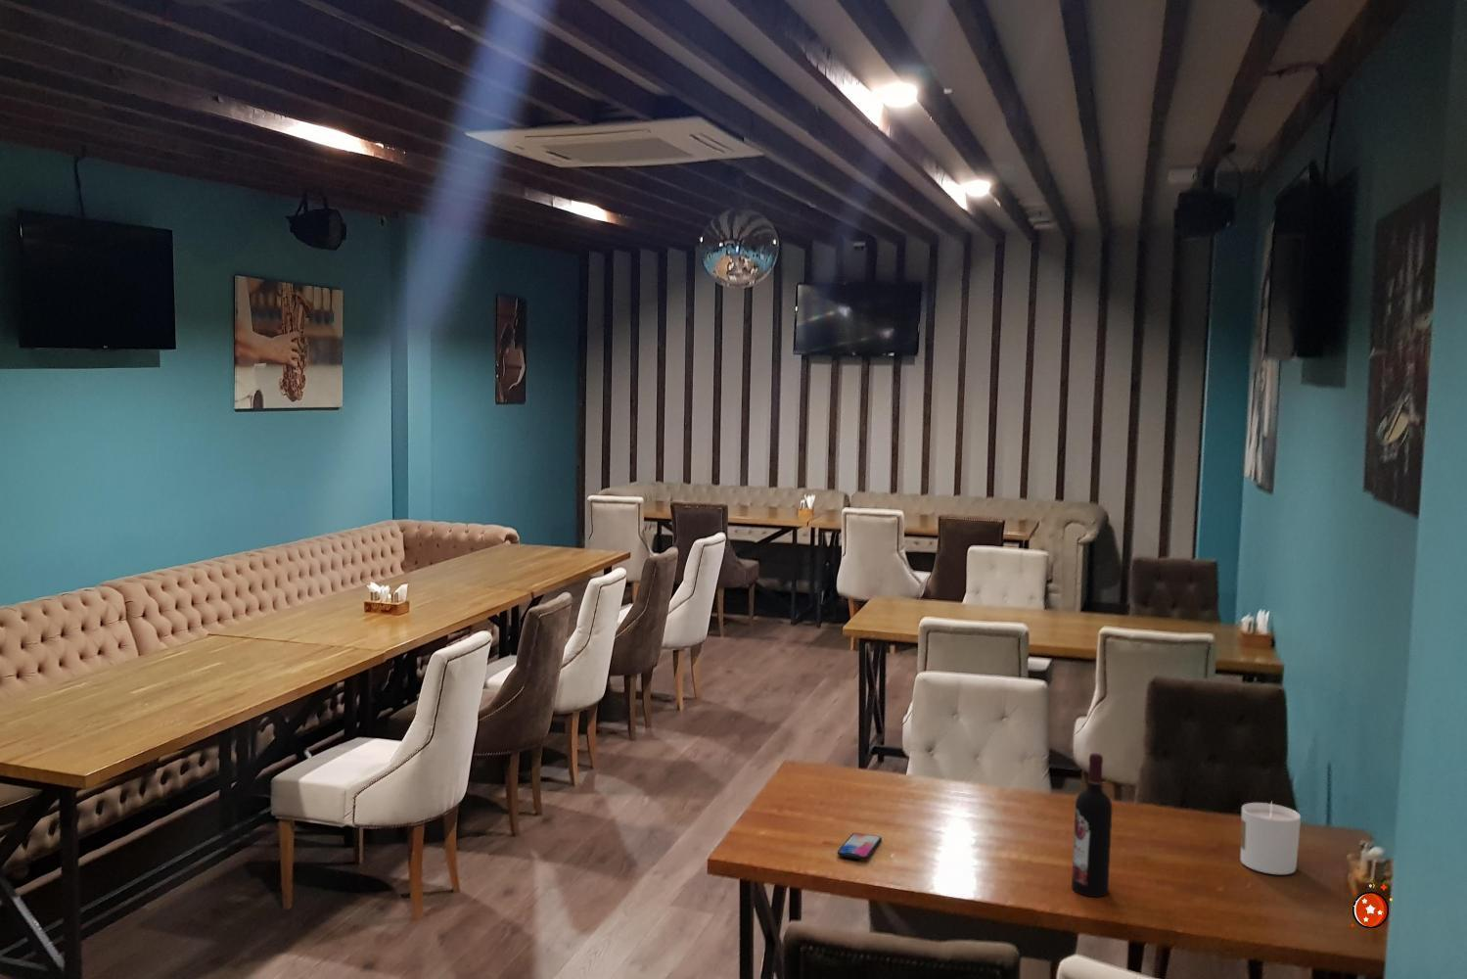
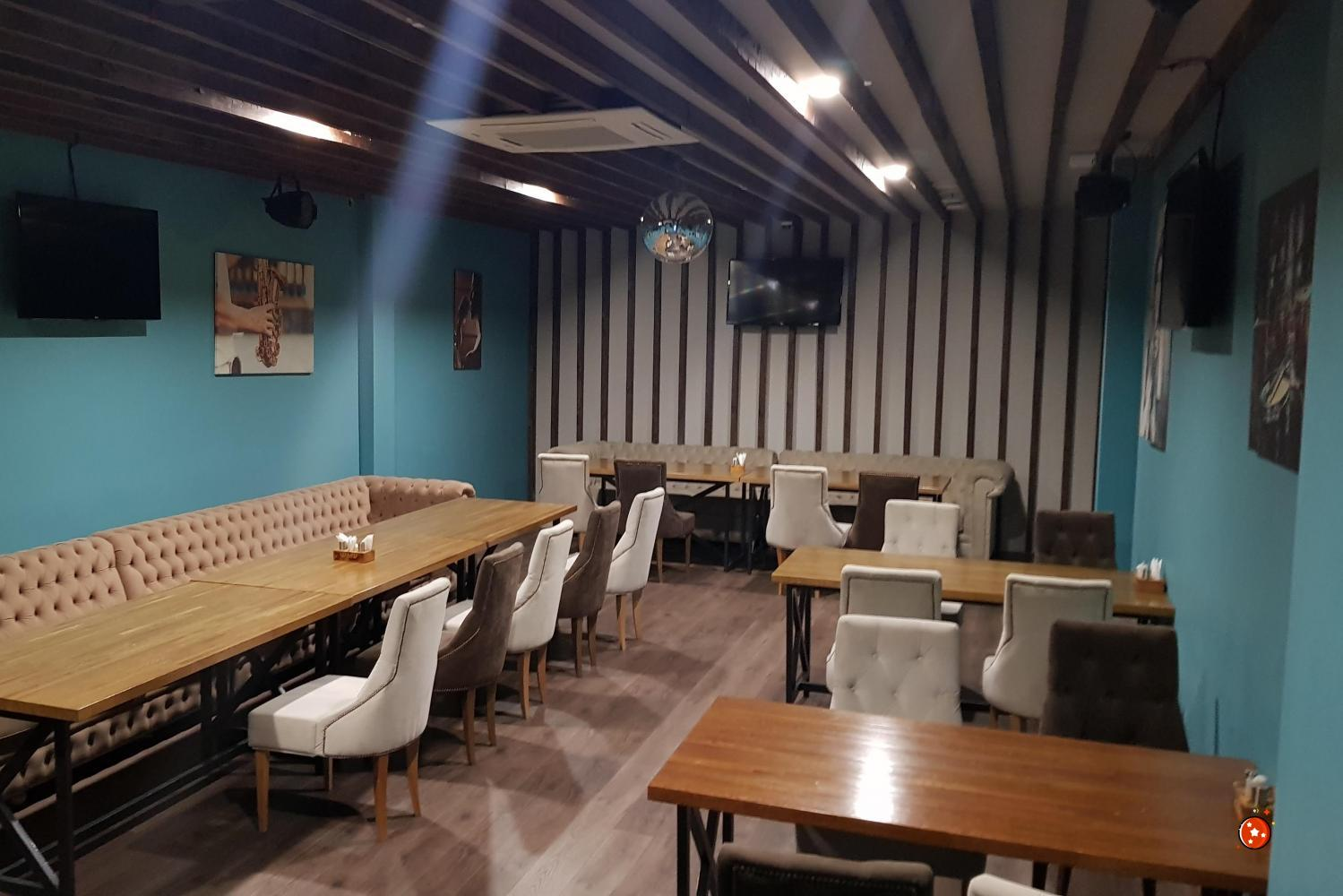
- smartphone [837,833,883,861]
- candle [1240,799,1302,875]
- wine bottle [1070,752,1113,898]
